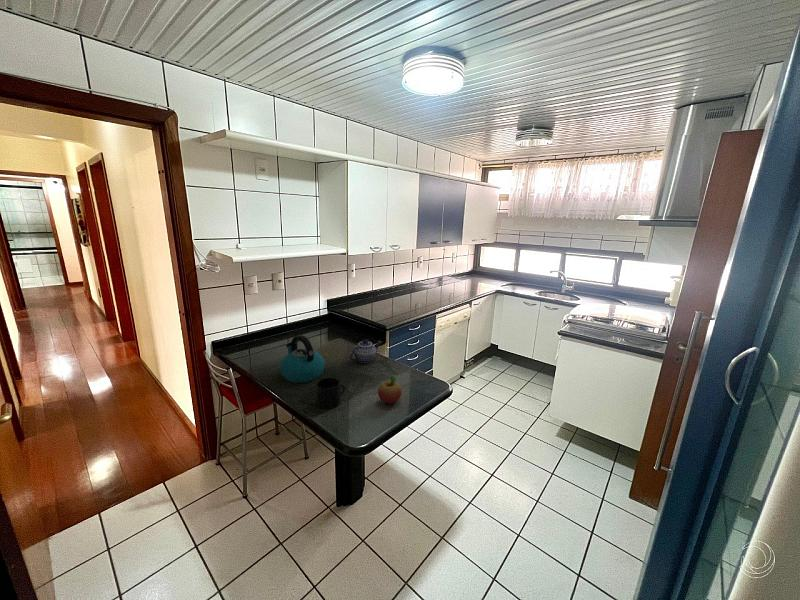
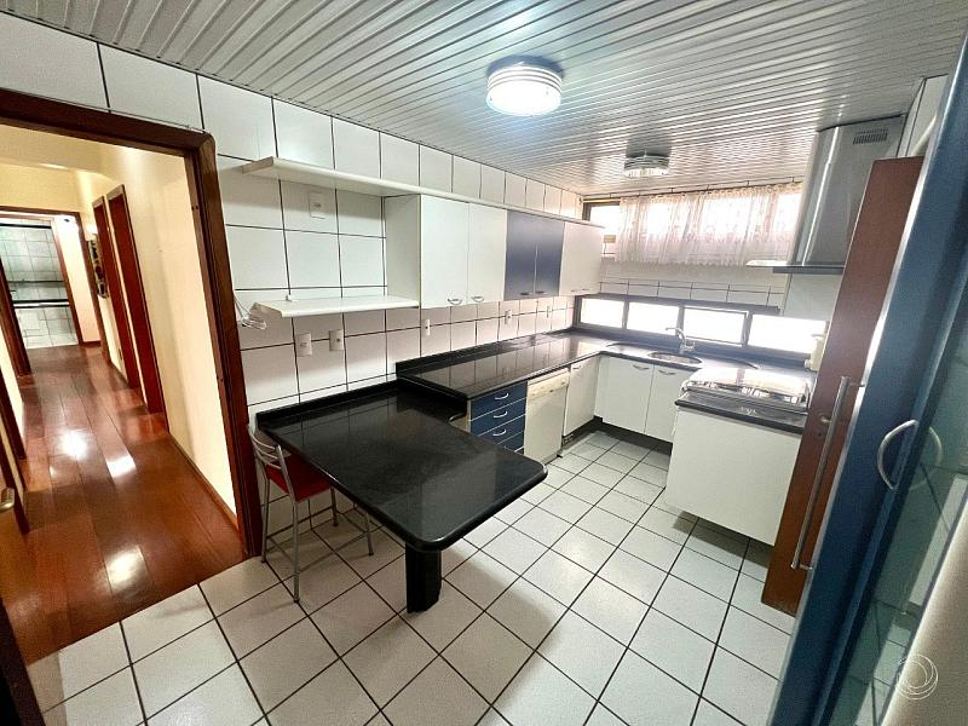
- teapot [348,338,382,364]
- fruit [377,373,403,405]
- mug [315,377,346,410]
- kettle [279,334,326,384]
